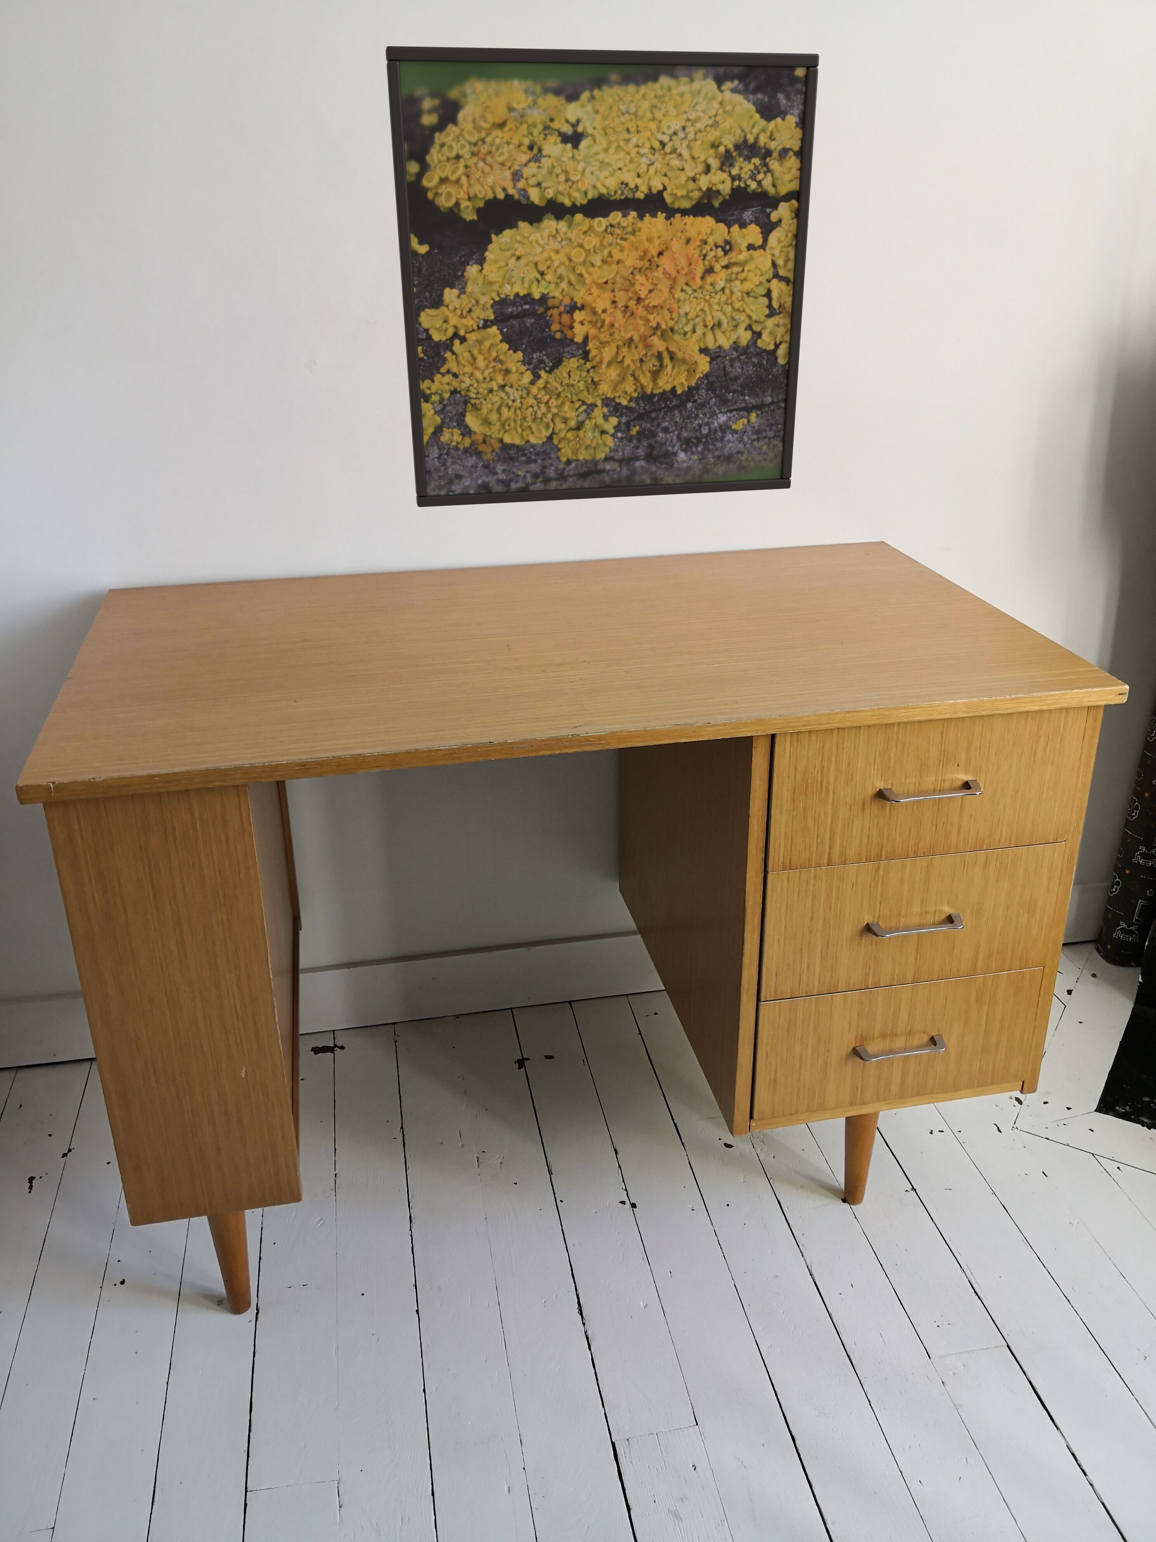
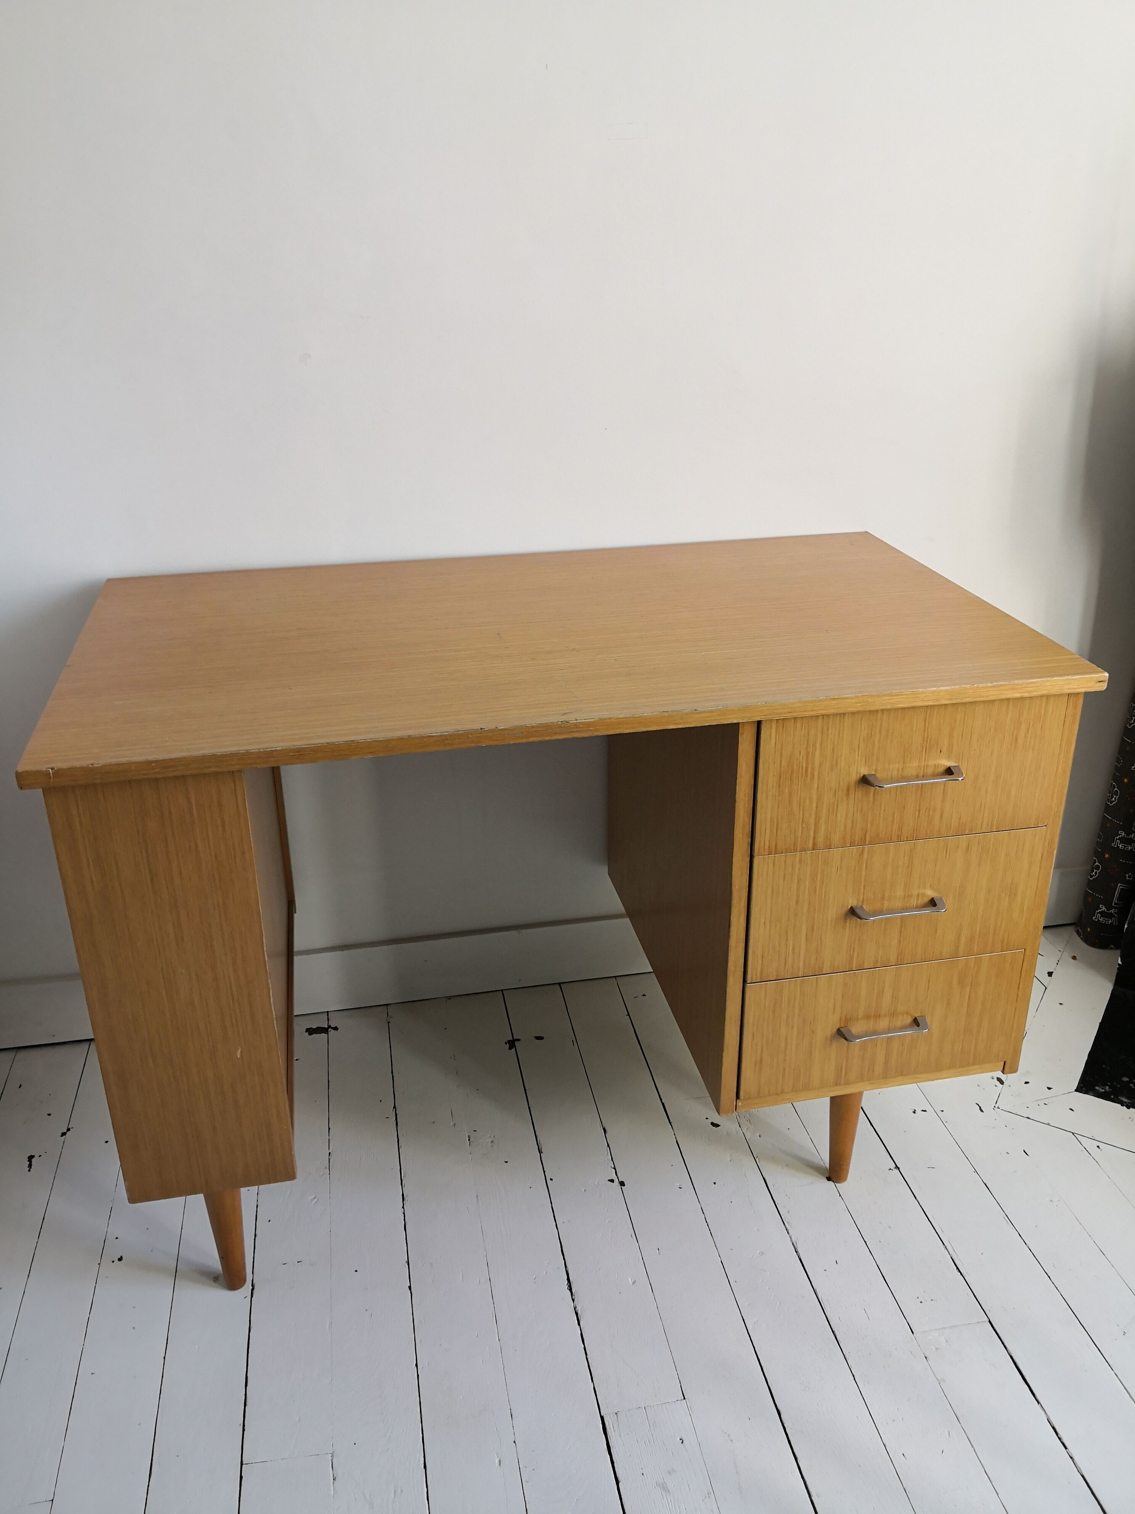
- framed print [385,46,820,508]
